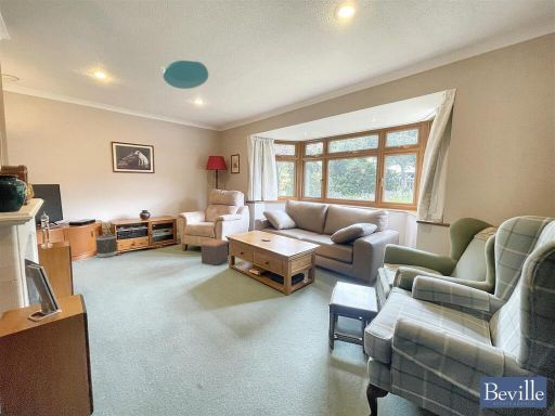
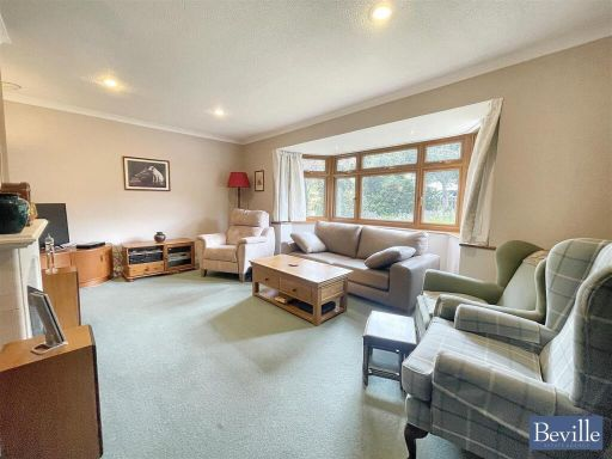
- footstool [201,238,229,266]
- ceiling light [160,60,209,90]
- wastebasket [94,234,118,259]
